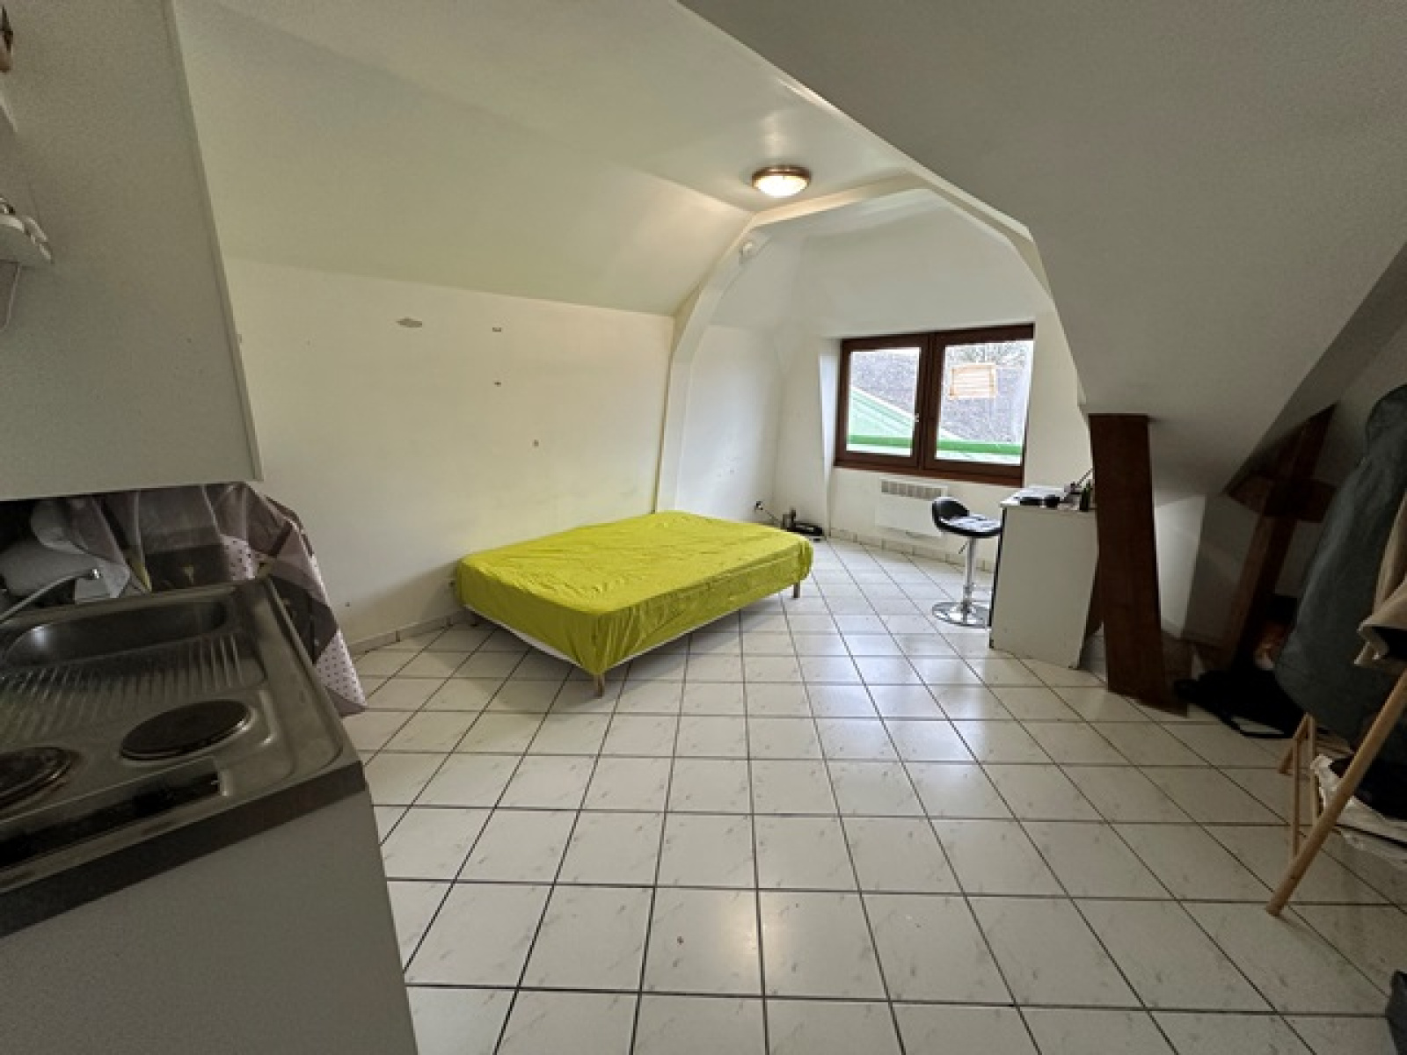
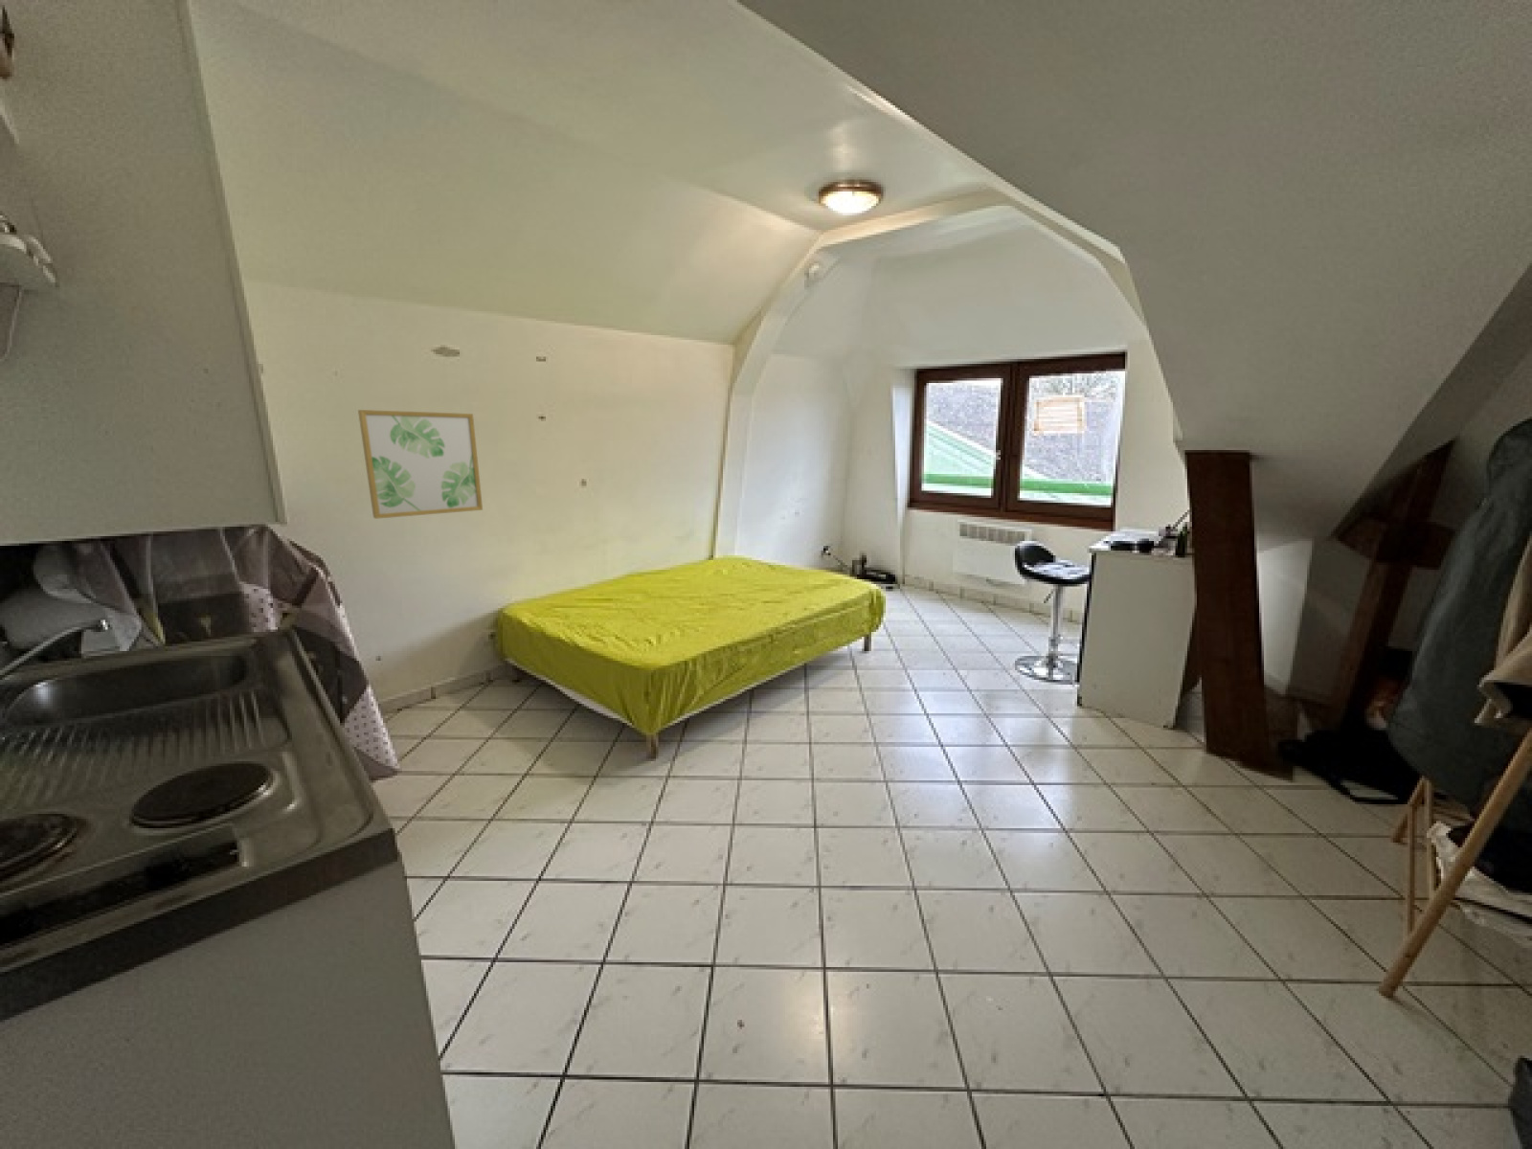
+ wall art [357,409,484,520]
